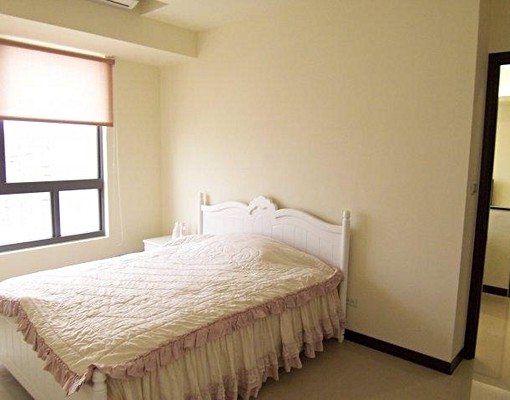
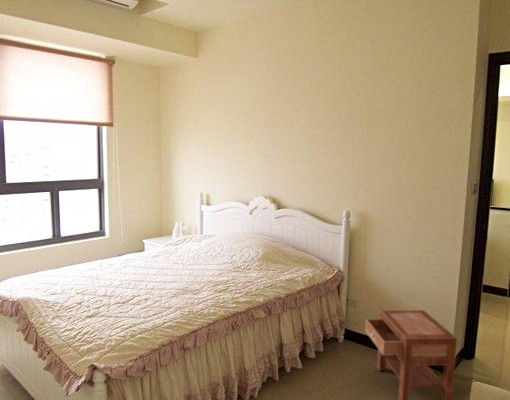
+ nightstand [364,309,458,400]
